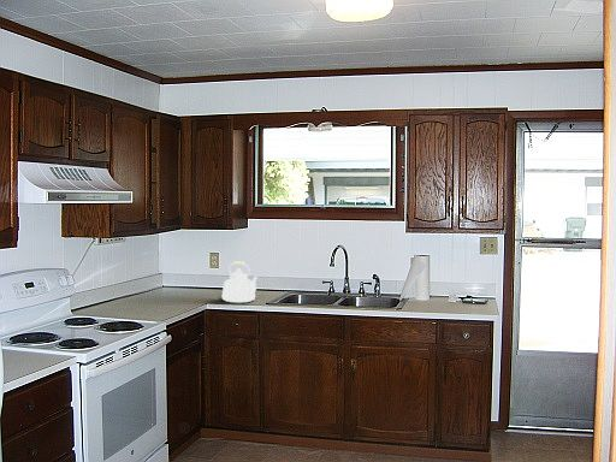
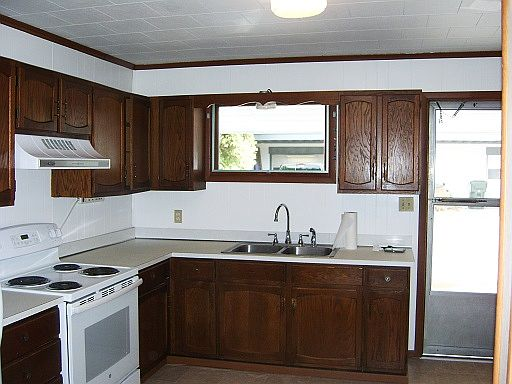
- kettle [220,260,259,303]
